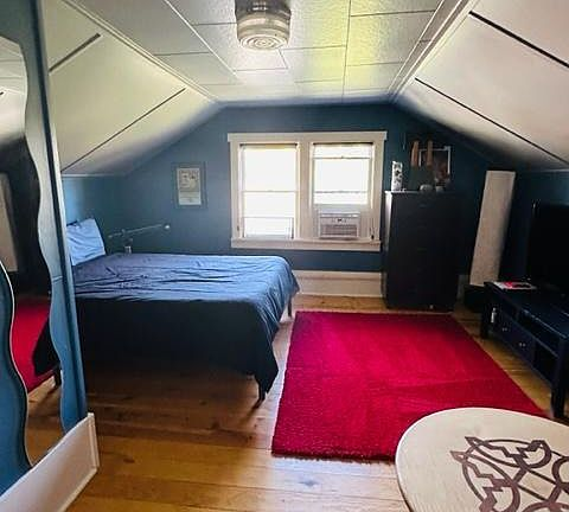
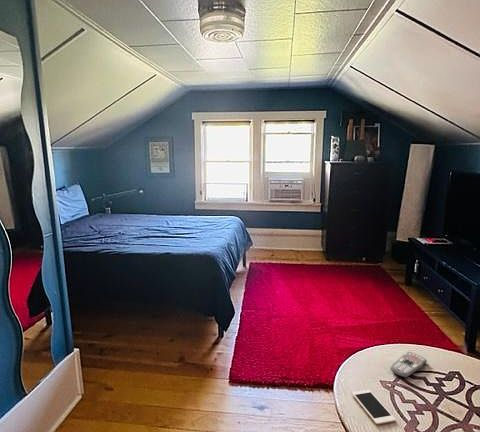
+ remote control [389,351,428,378]
+ cell phone [351,389,397,425]
